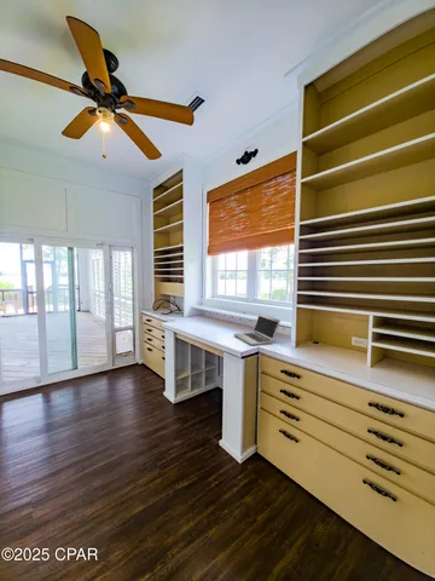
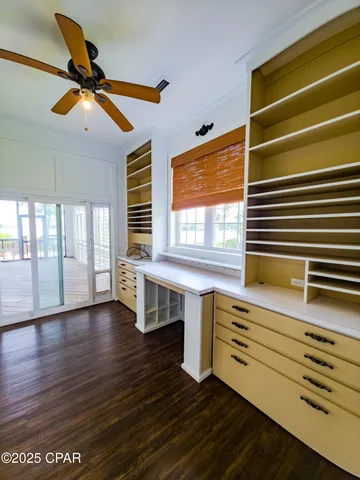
- laptop [233,312,282,347]
